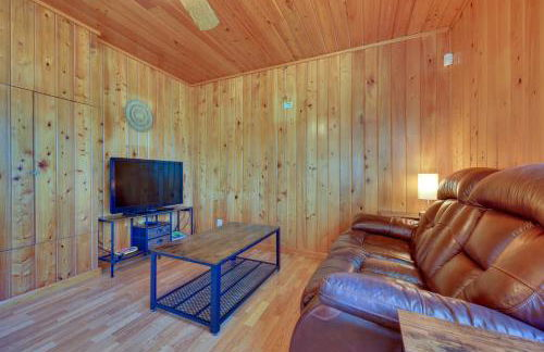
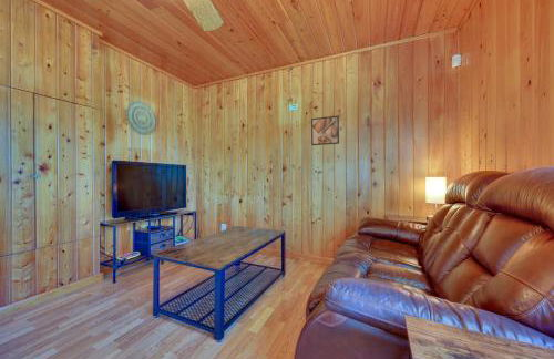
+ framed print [310,115,340,146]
